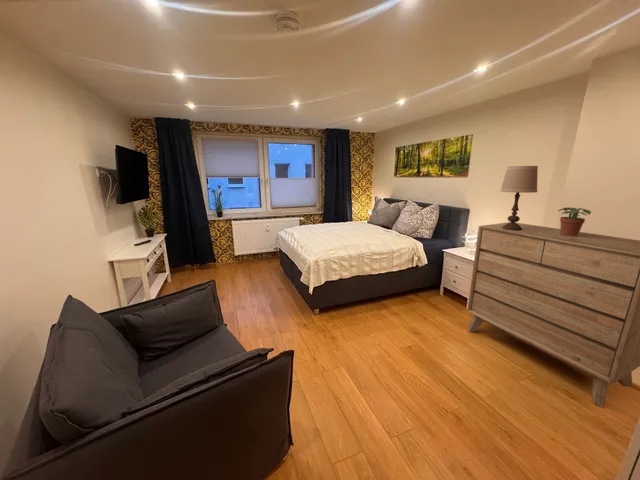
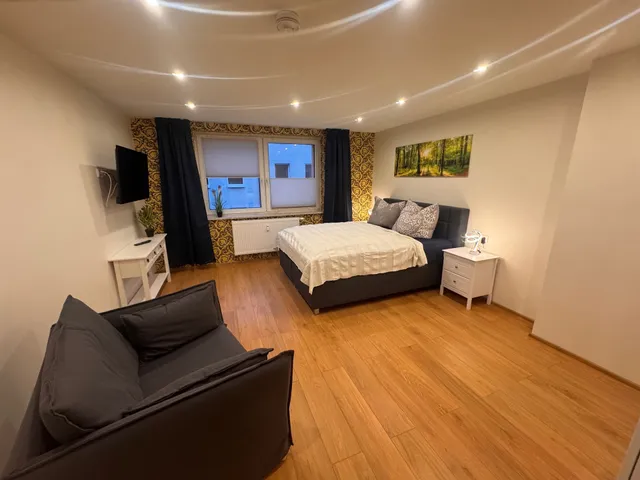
- table lamp [499,165,539,231]
- potted plant [557,206,592,236]
- dresser [466,221,640,409]
